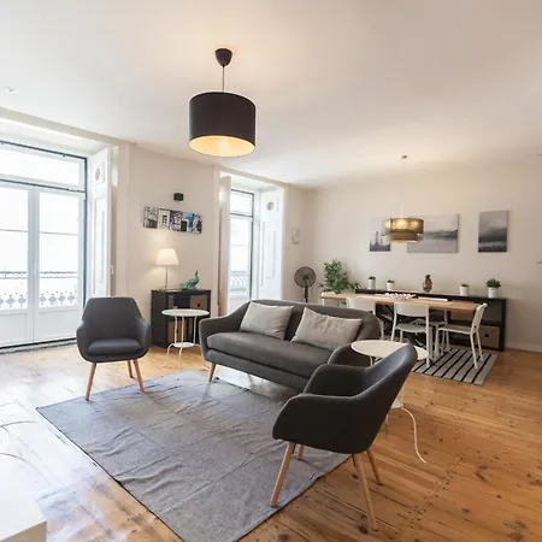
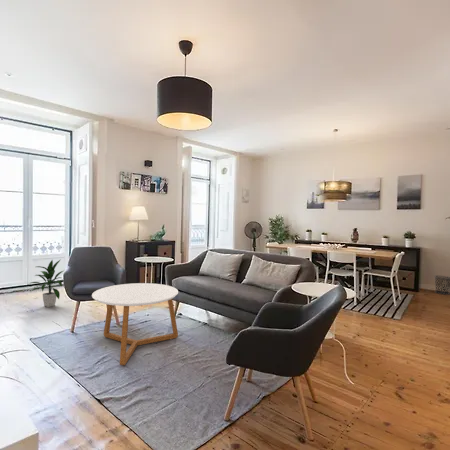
+ coffee table [91,282,179,366]
+ indoor plant [28,258,65,308]
+ waste bin [433,275,450,296]
